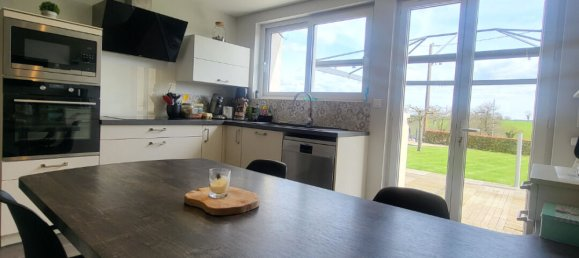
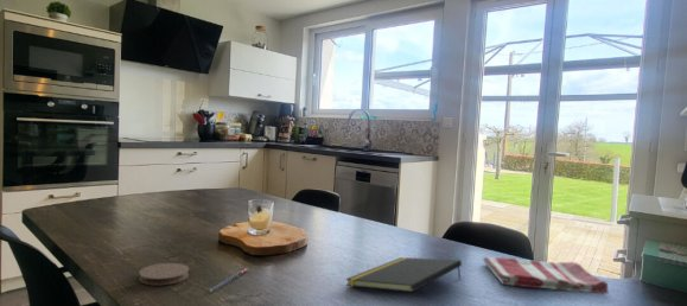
+ notepad [344,256,463,293]
+ coaster [138,262,190,286]
+ dish towel [482,256,610,295]
+ pen [208,267,249,293]
